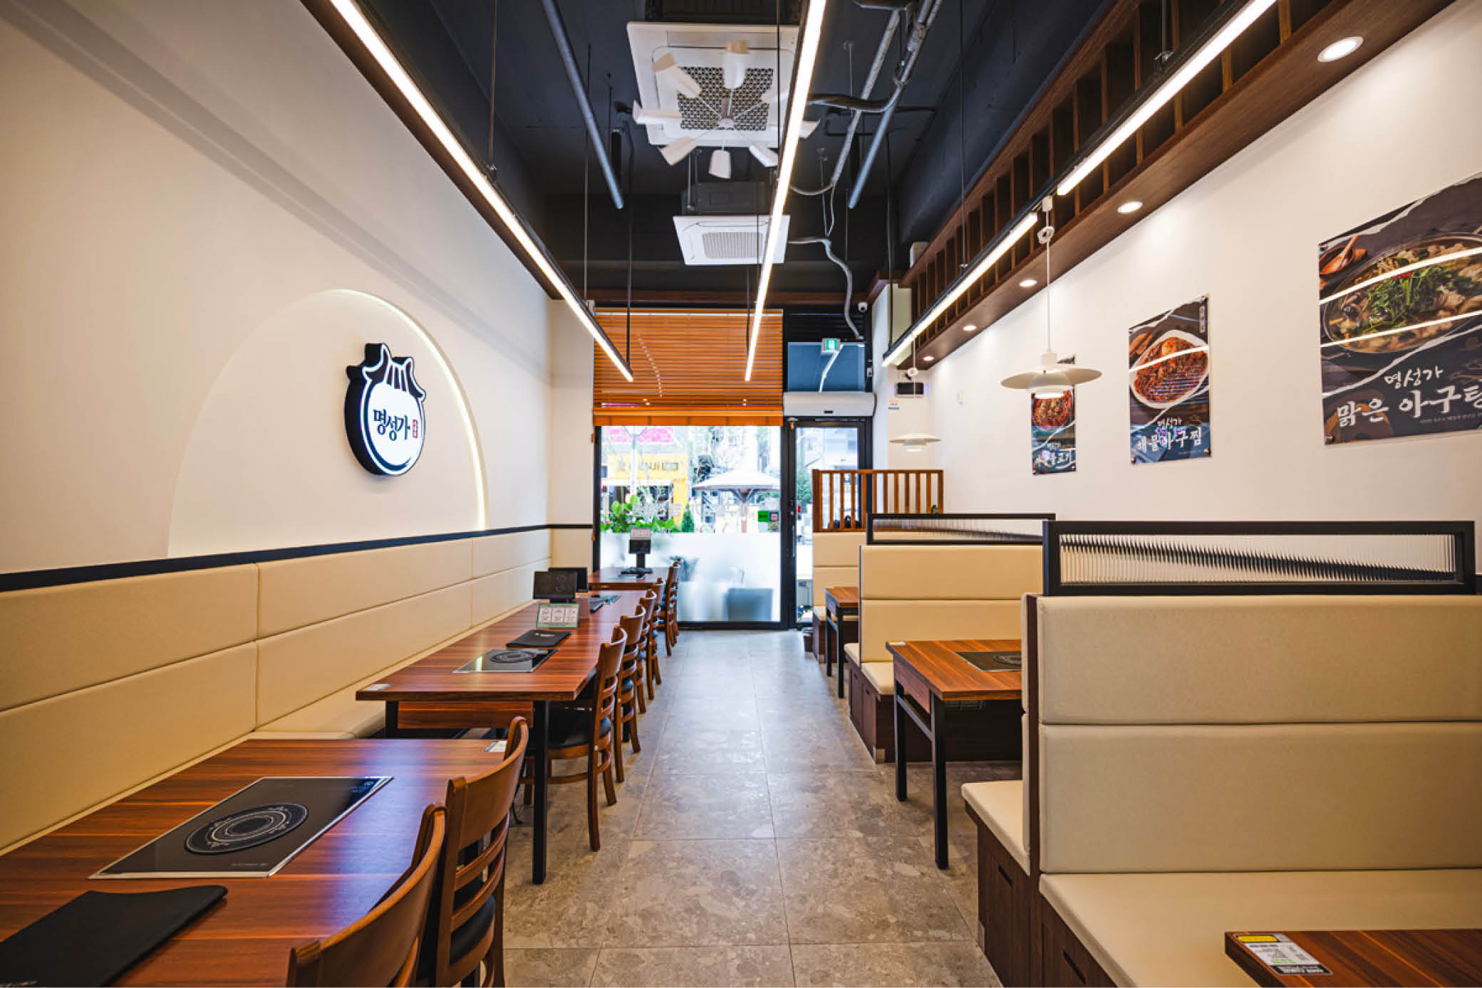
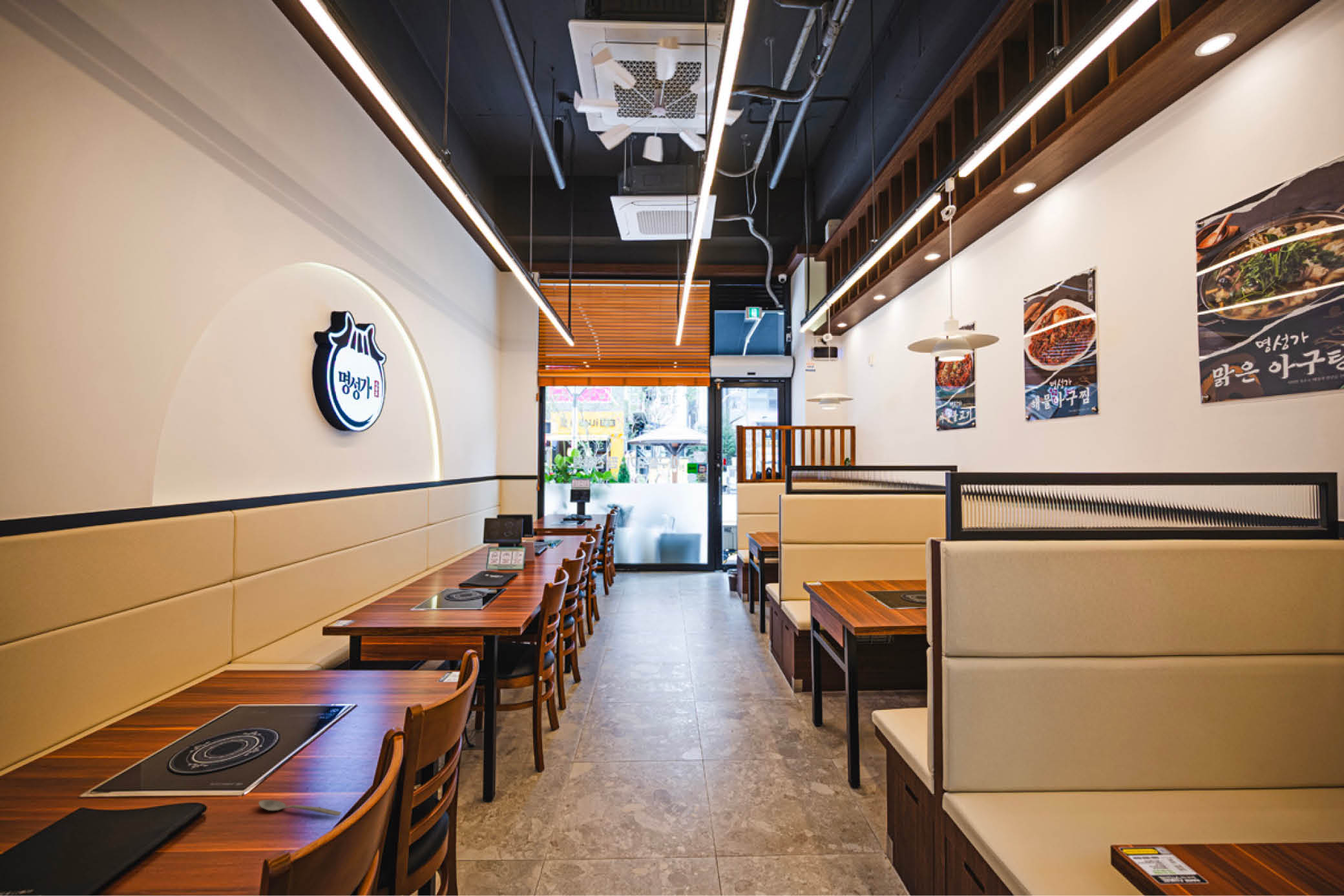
+ spoon [258,799,342,817]
